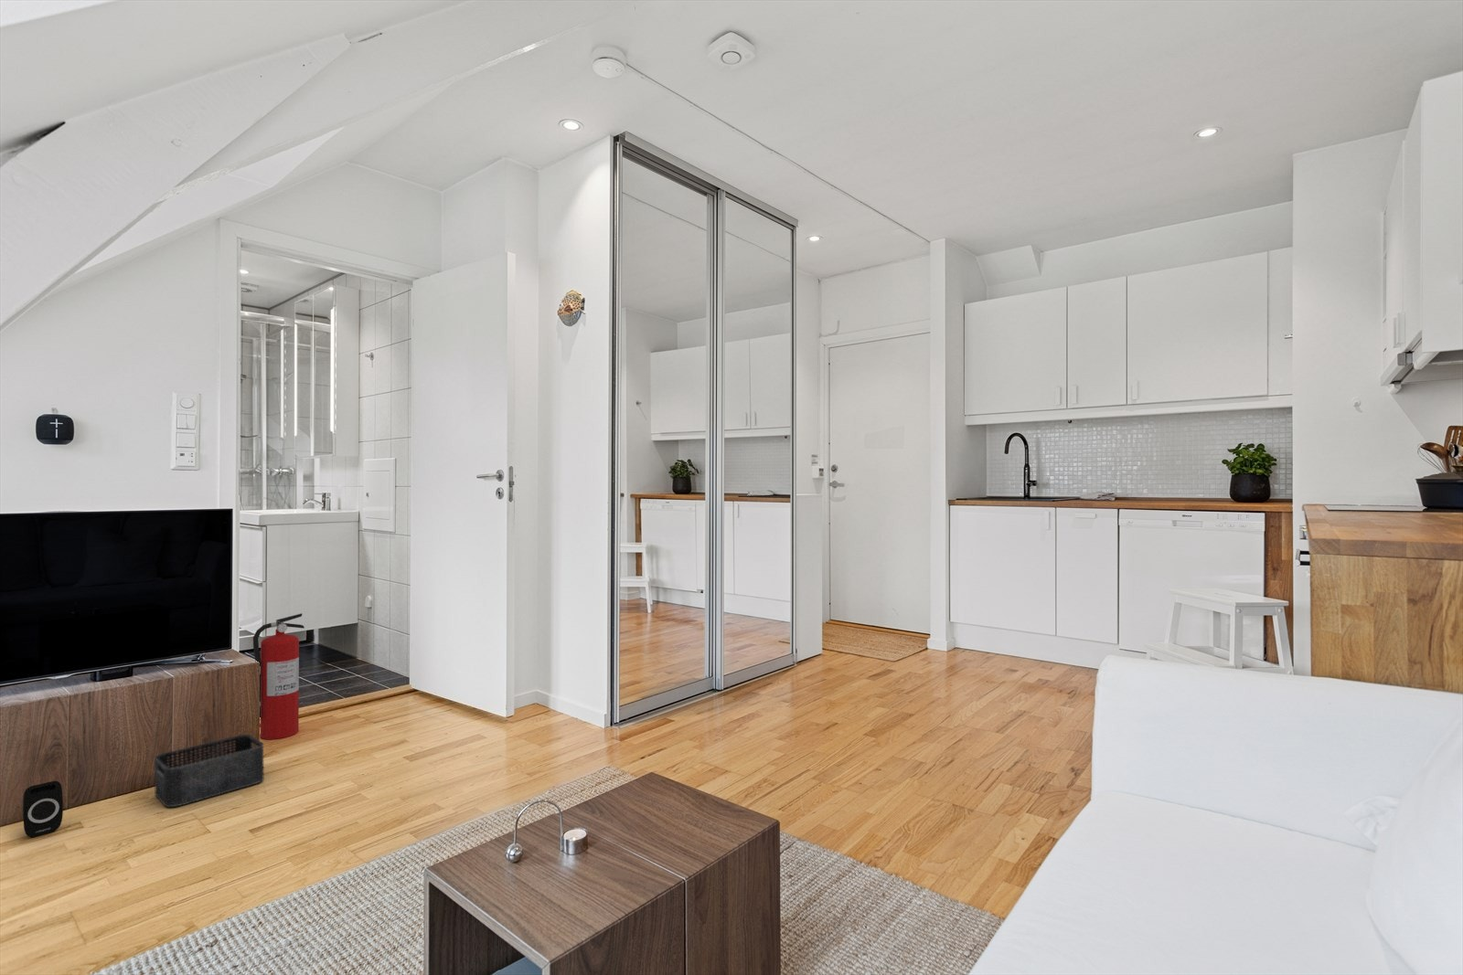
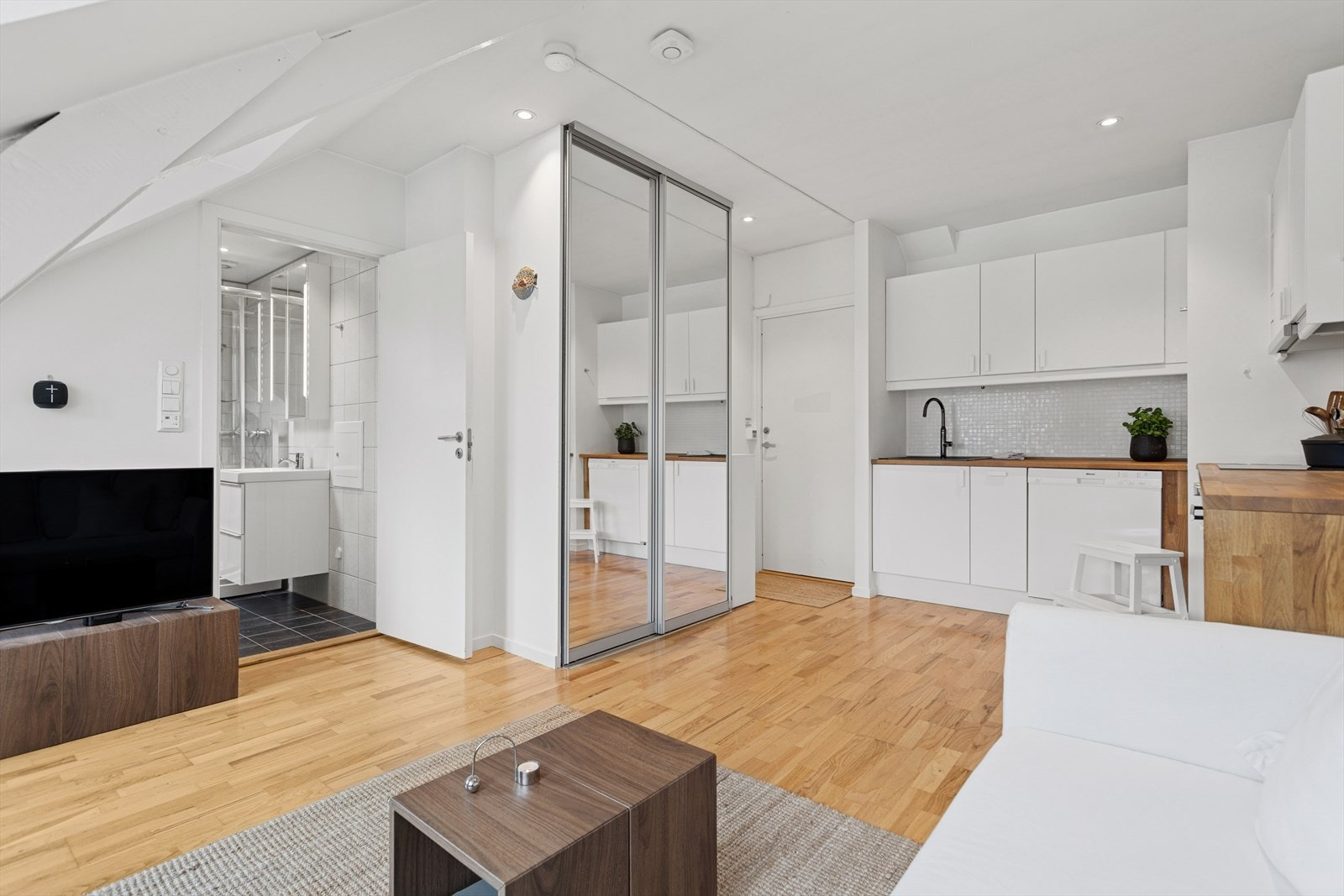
- speaker [22,780,64,838]
- fire extinguisher [253,613,306,740]
- storage bin [153,733,266,807]
